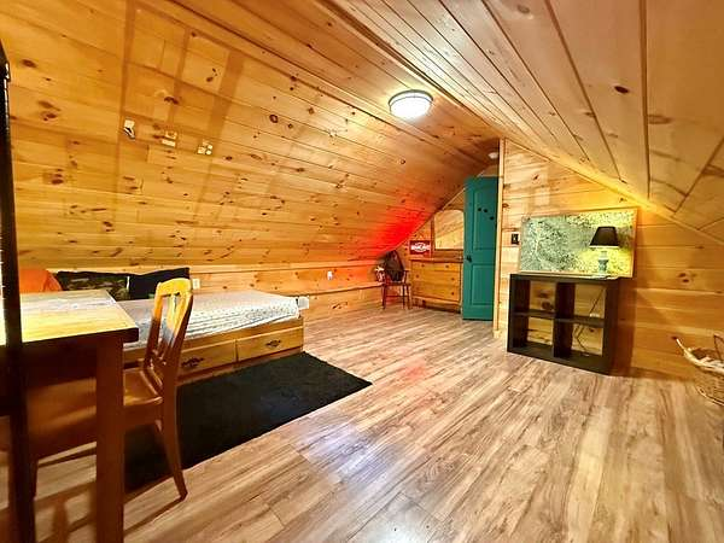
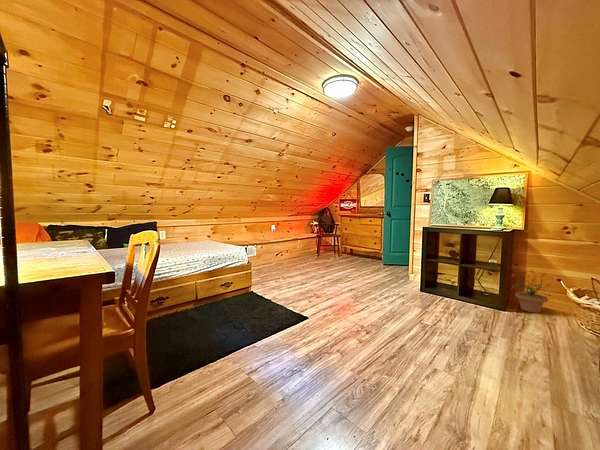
+ potted plant [510,269,554,314]
